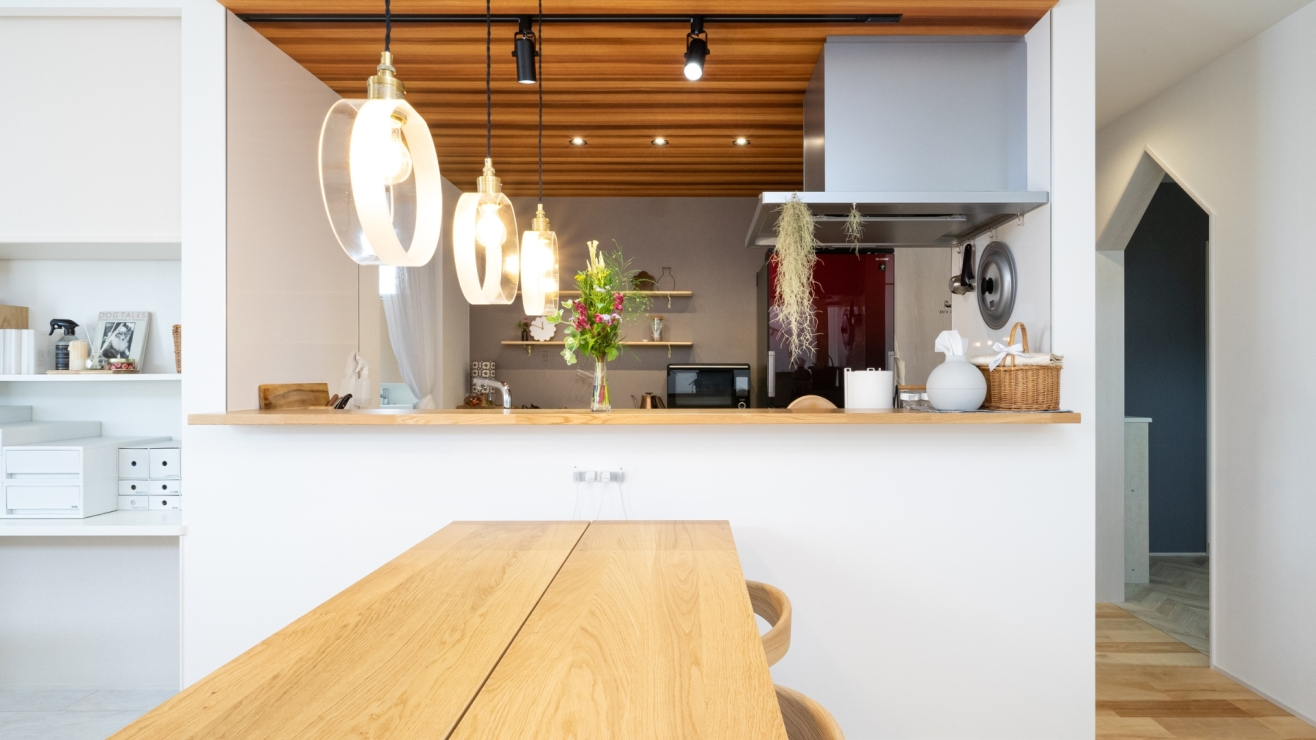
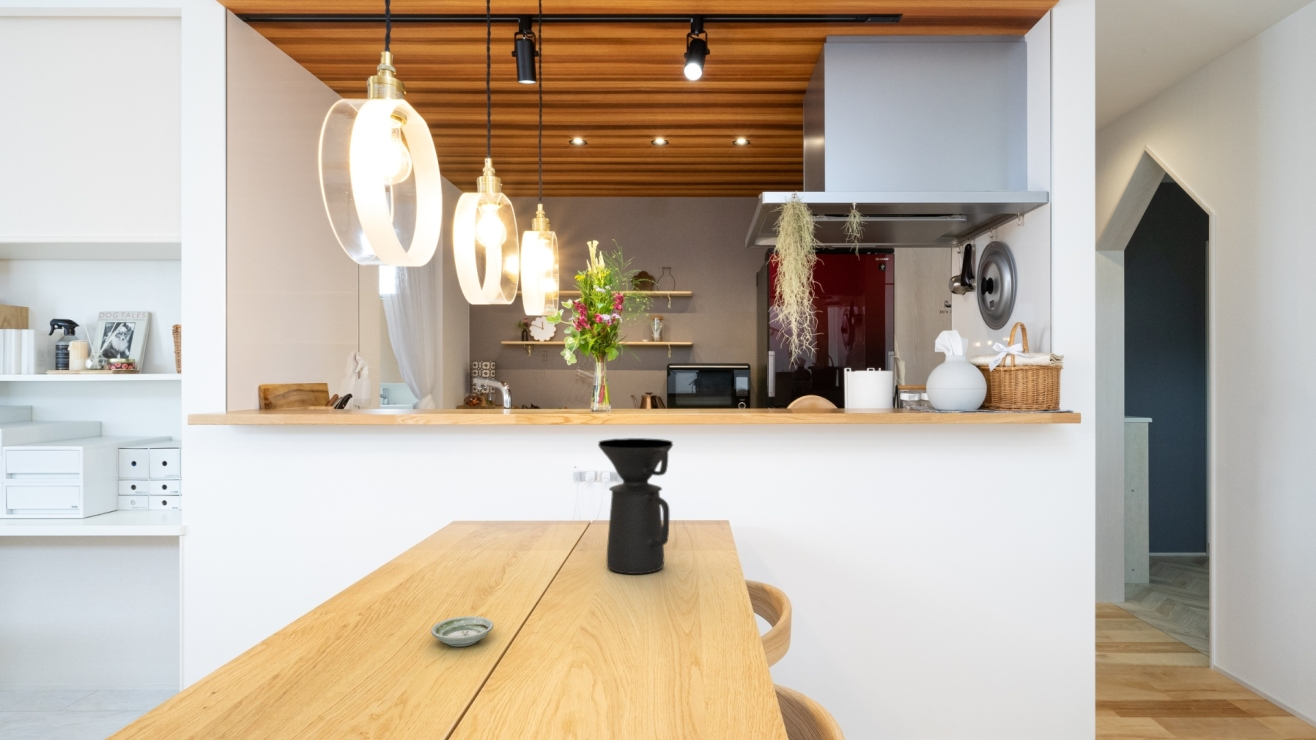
+ coffee maker [597,437,674,575]
+ saucer [430,615,494,648]
